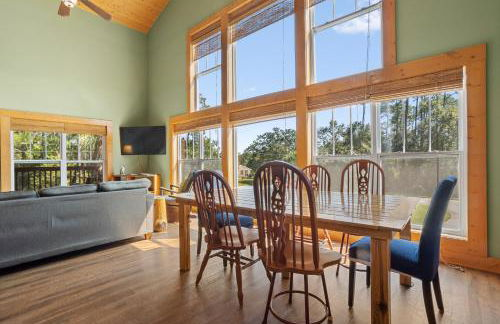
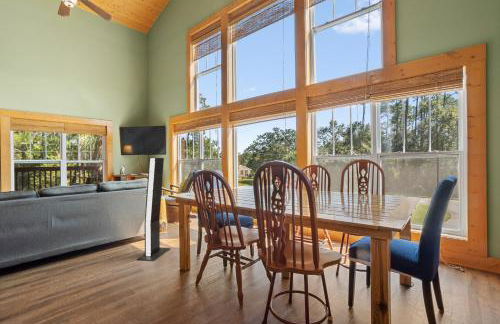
+ speaker [136,157,171,262]
